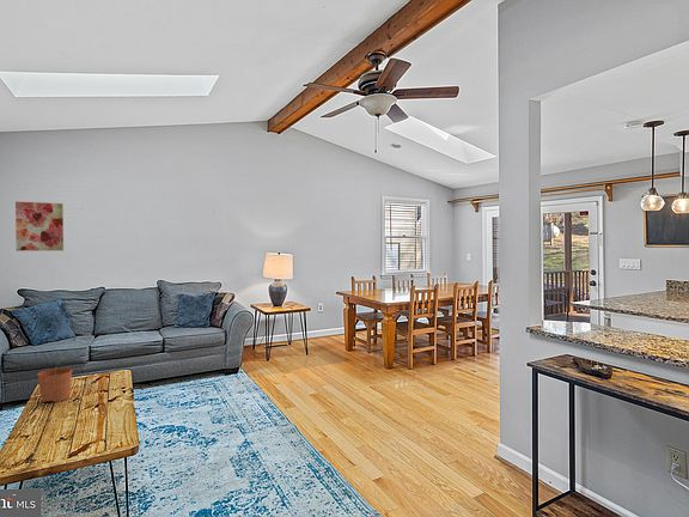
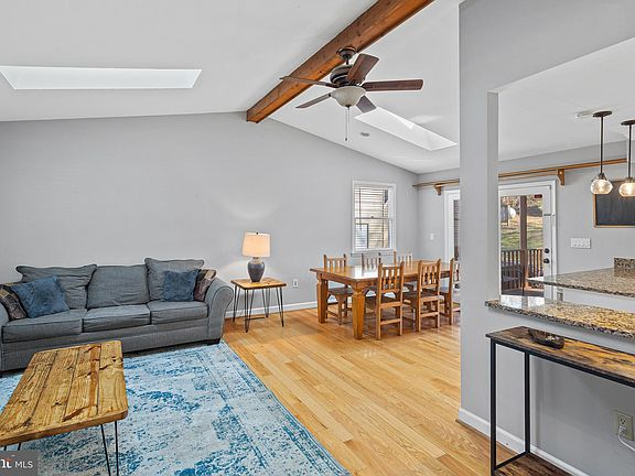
- plant pot [37,357,73,403]
- wall art [14,201,65,251]
